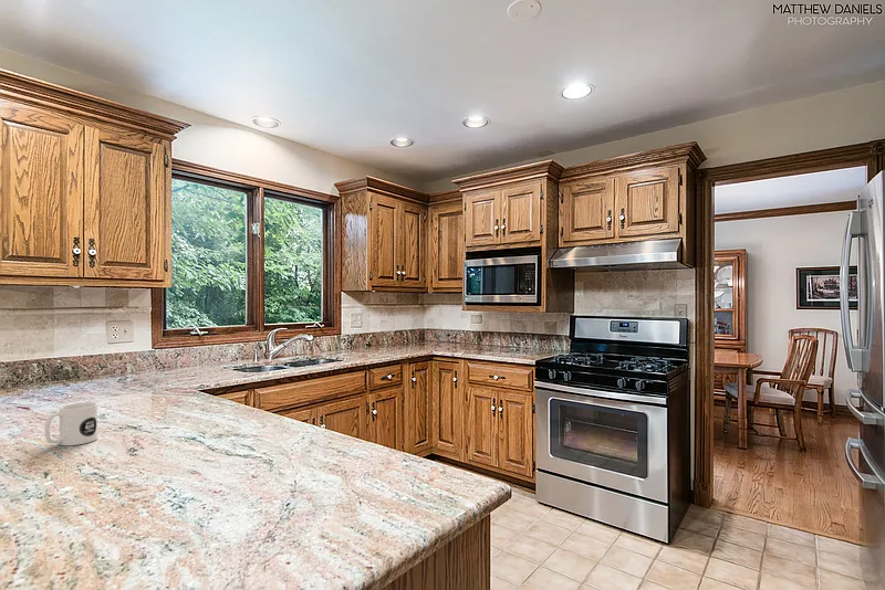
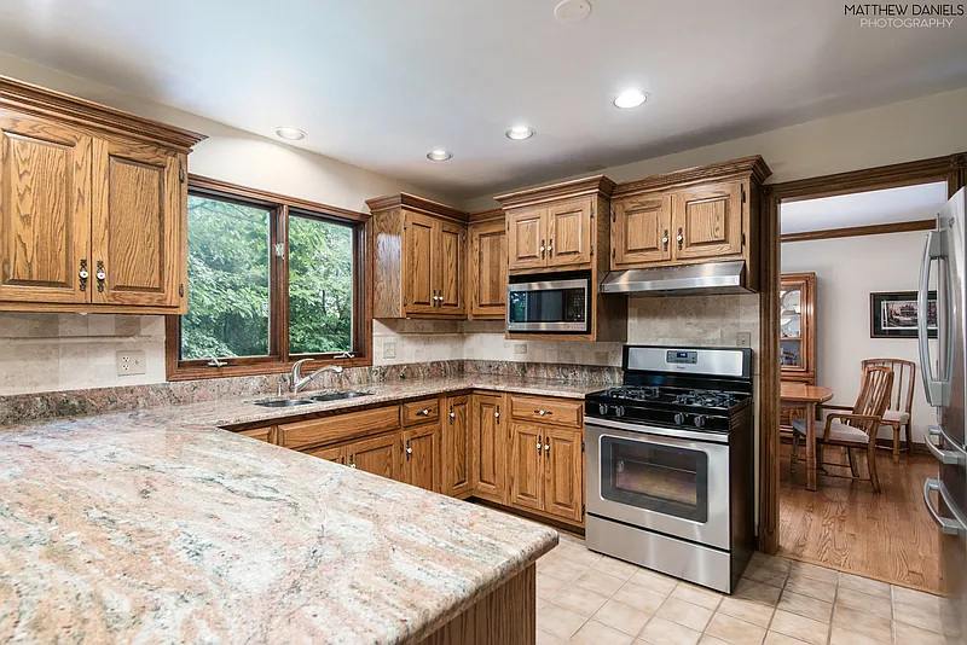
- mug [44,401,98,446]
